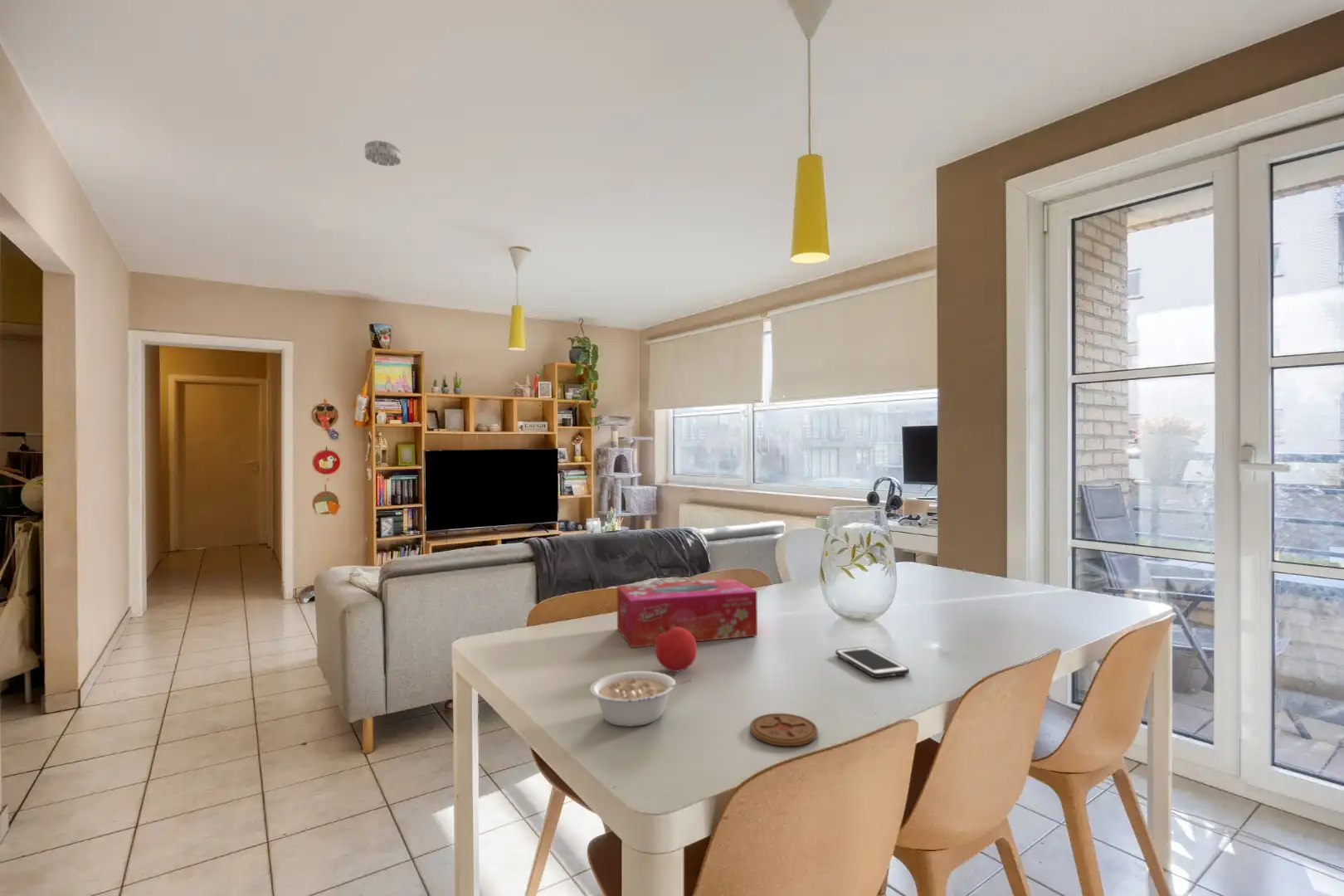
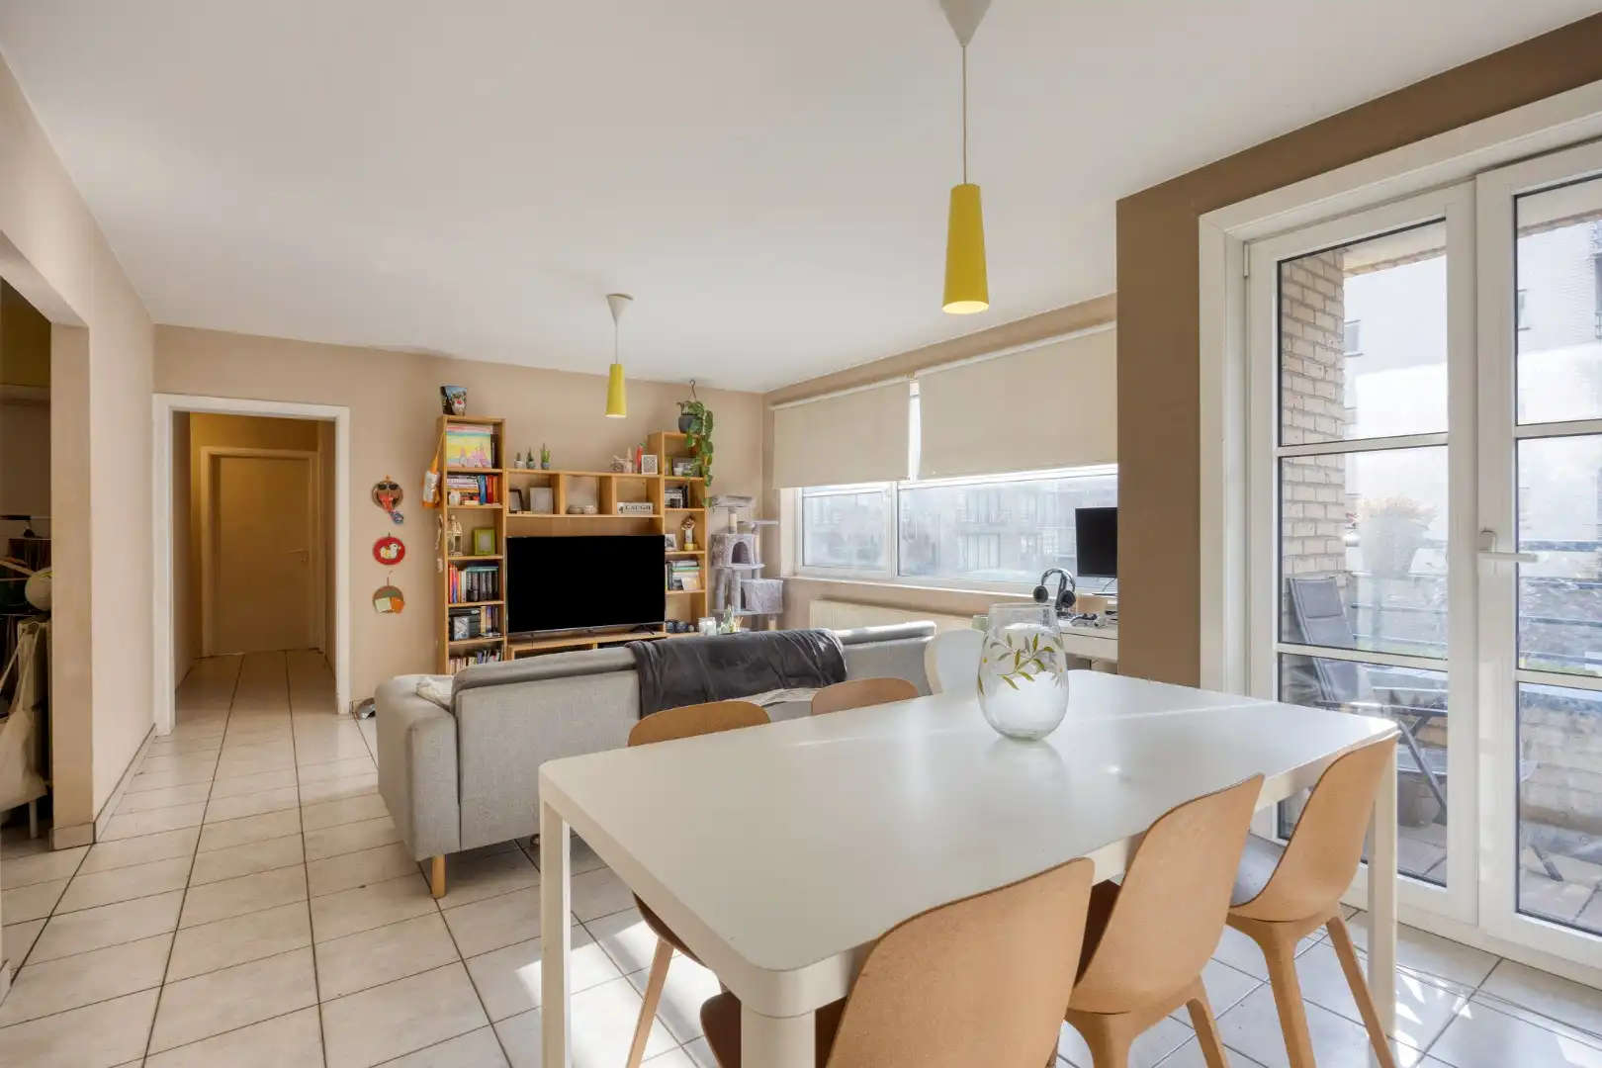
- fruit [654,626,698,673]
- smoke detector [364,139,402,167]
- cell phone [835,646,910,679]
- coaster [749,713,819,747]
- legume [589,670,694,727]
- tissue box [616,577,758,649]
